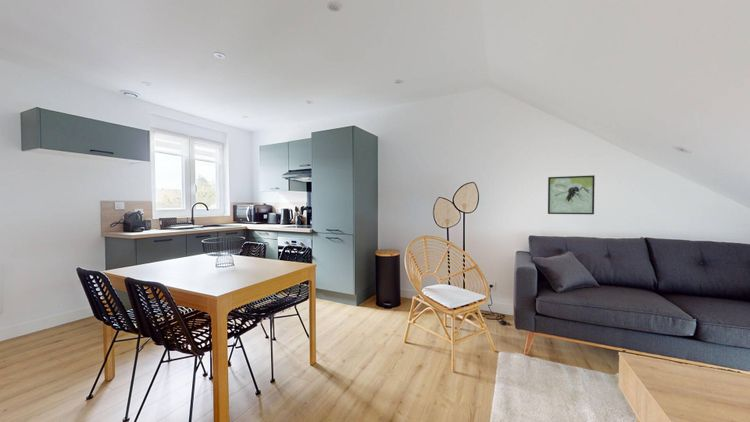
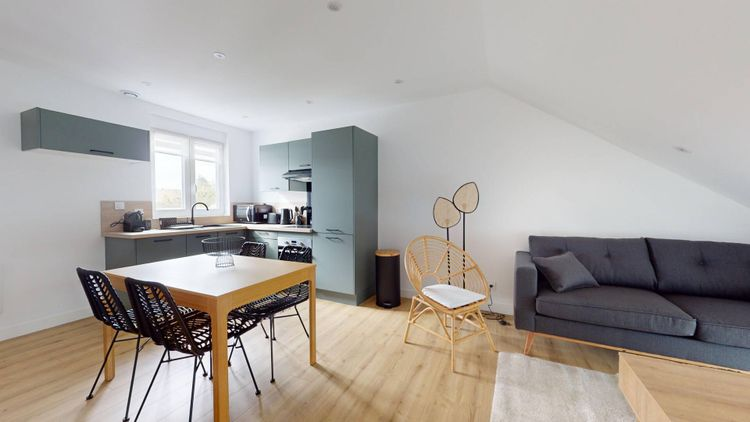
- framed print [547,174,596,215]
